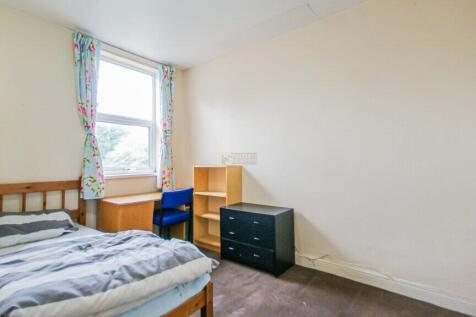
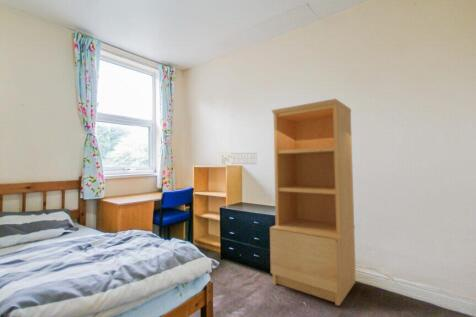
+ bookcase [269,98,357,307]
